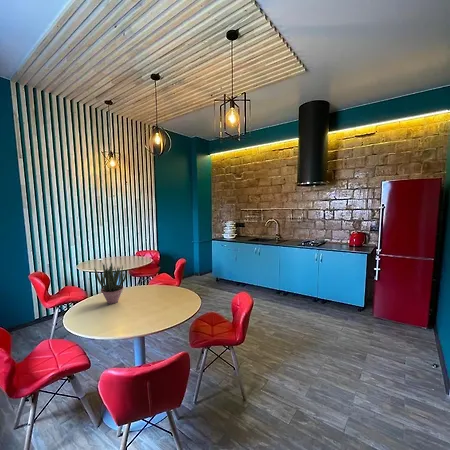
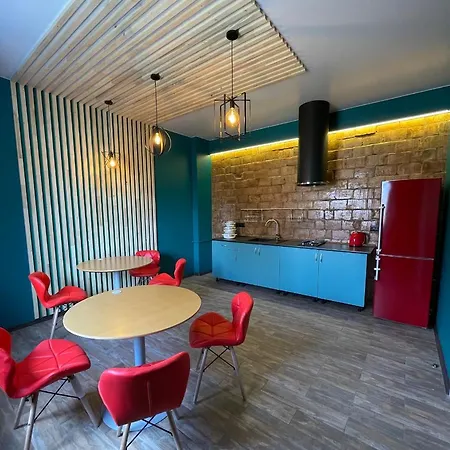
- potted plant [93,262,128,305]
